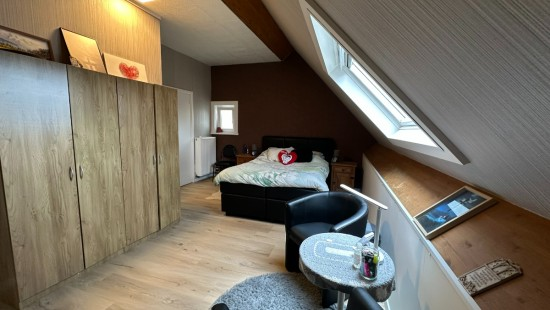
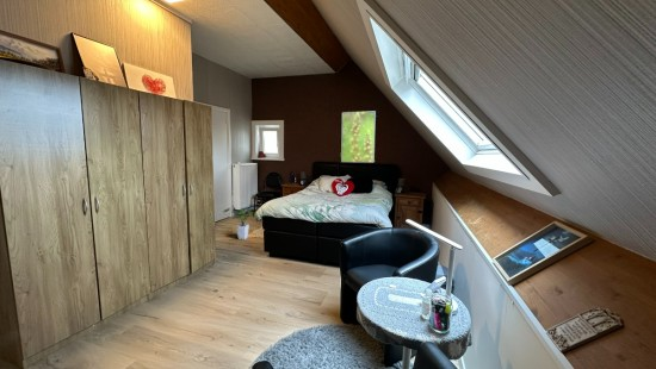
+ house plant [222,204,253,240]
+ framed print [340,111,377,163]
